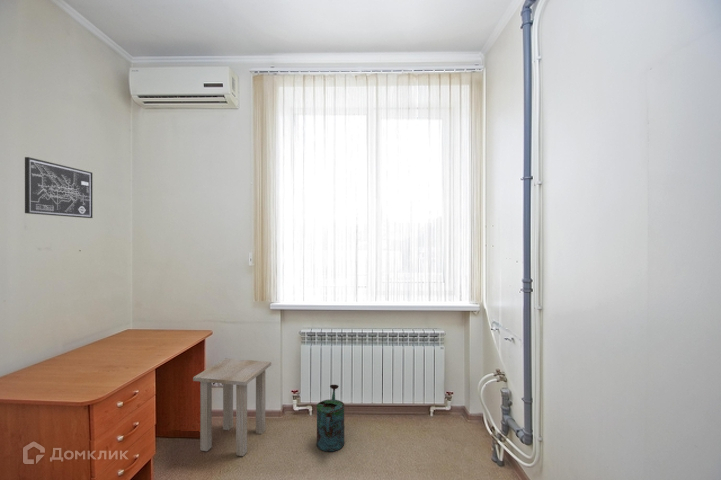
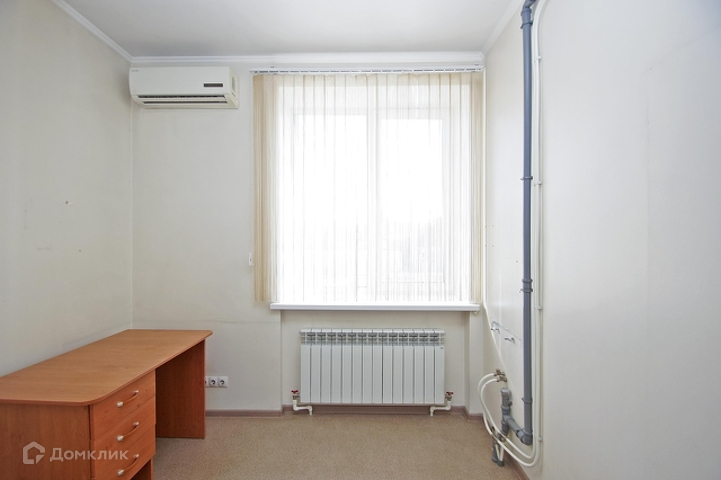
- watering can [316,384,346,452]
- wall art [24,156,94,219]
- side table [192,358,272,457]
